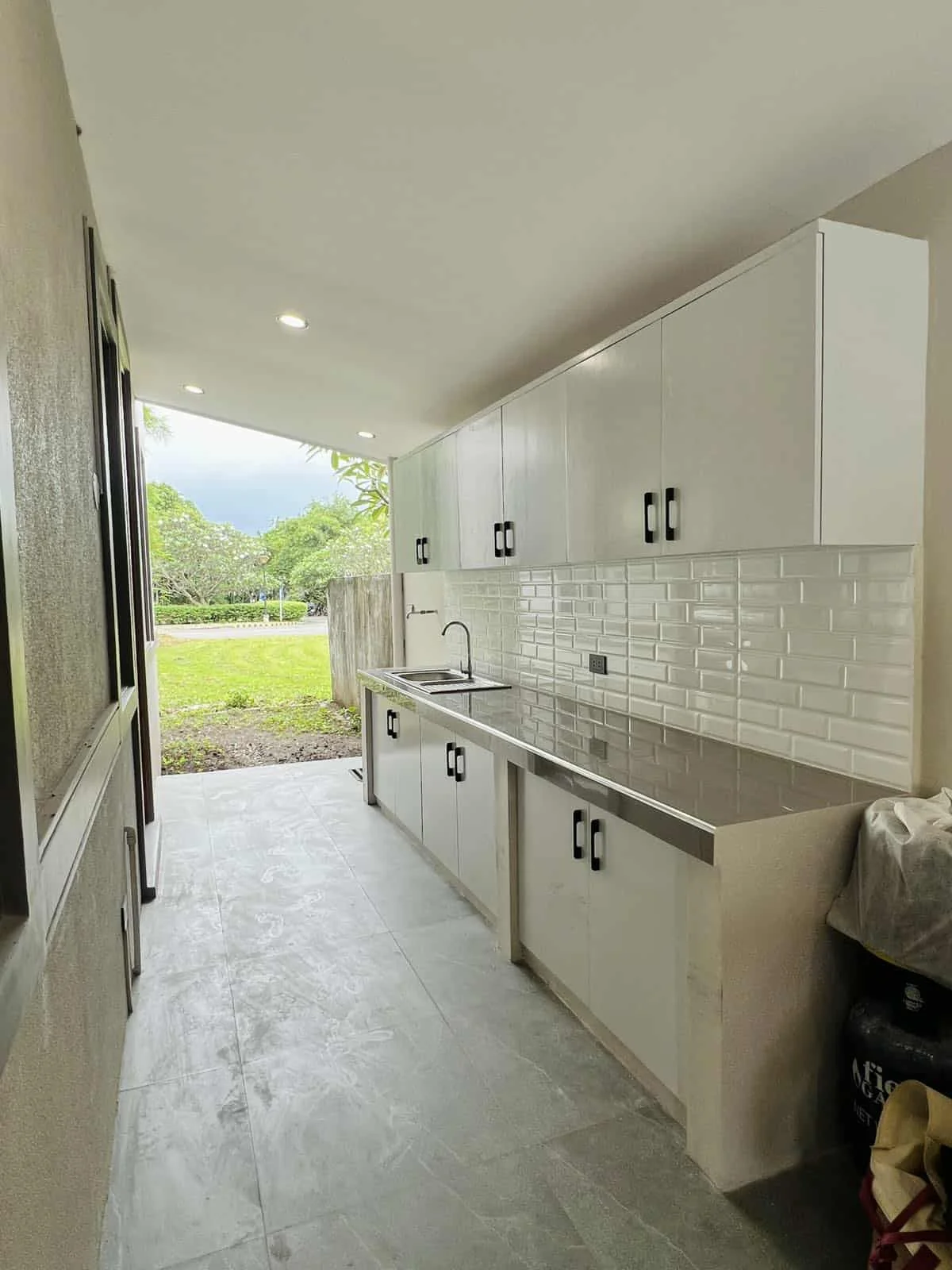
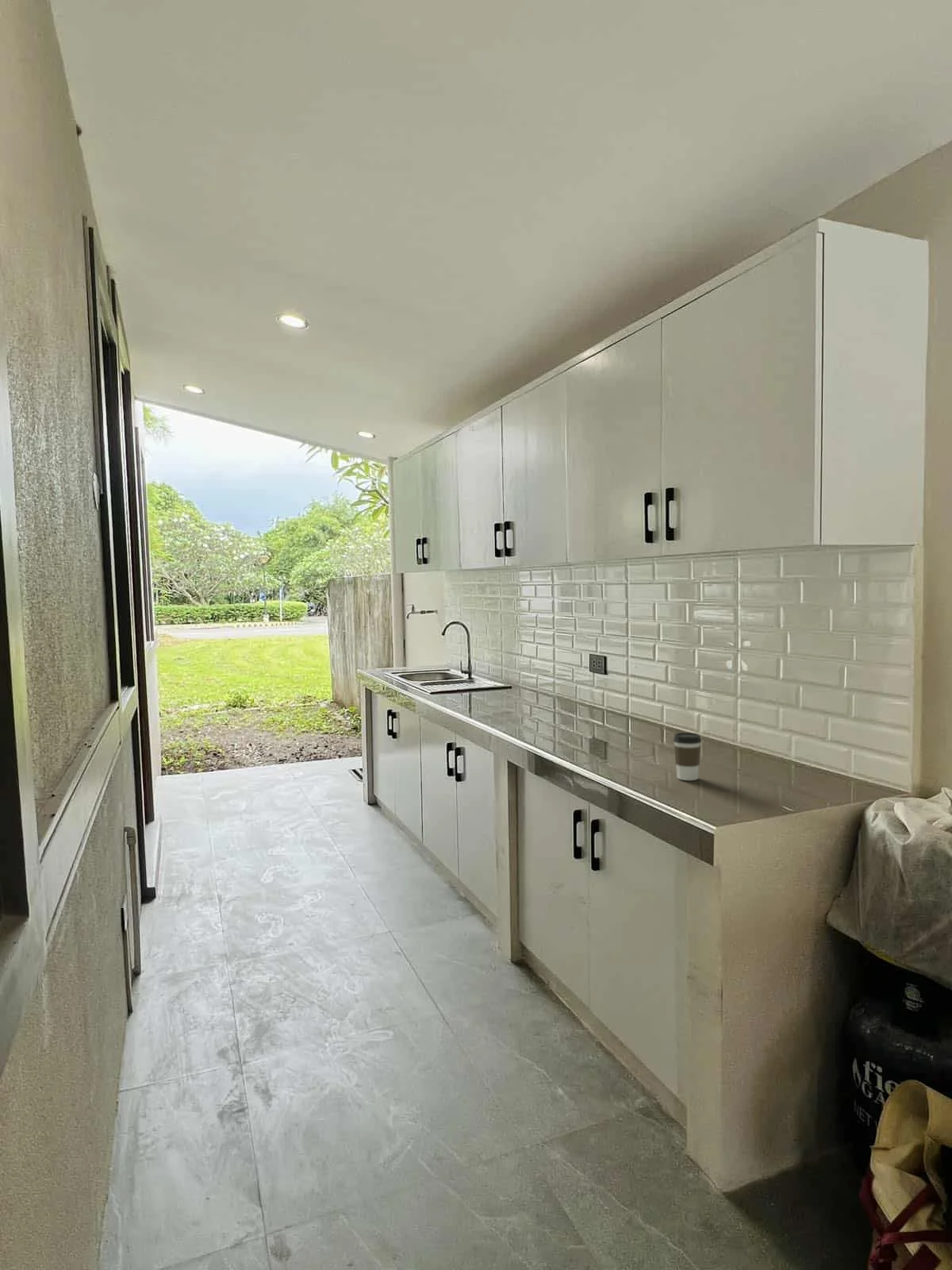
+ coffee cup [673,732,702,781]
